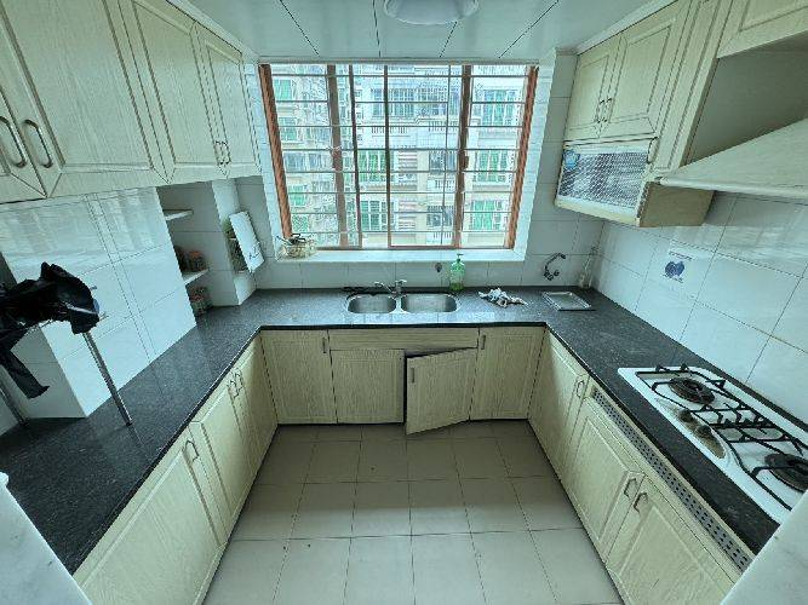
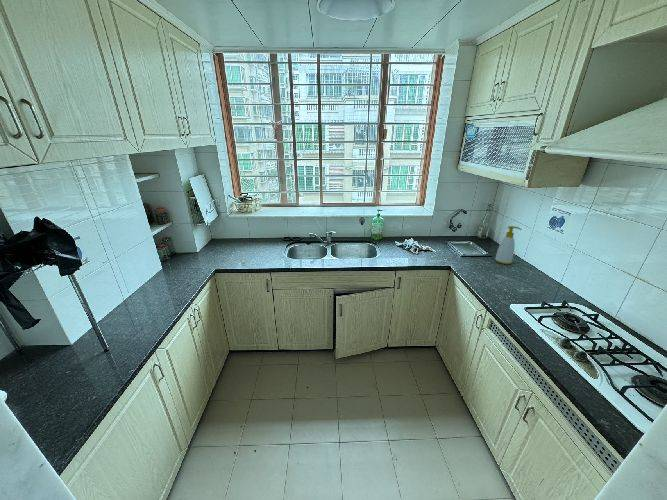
+ soap bottle [494,225,523,265]
